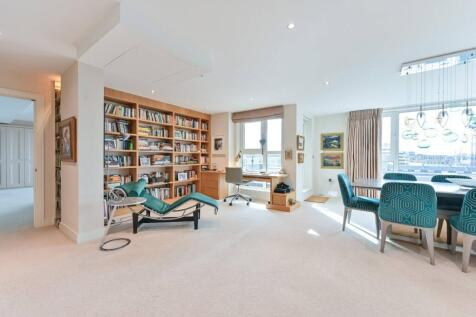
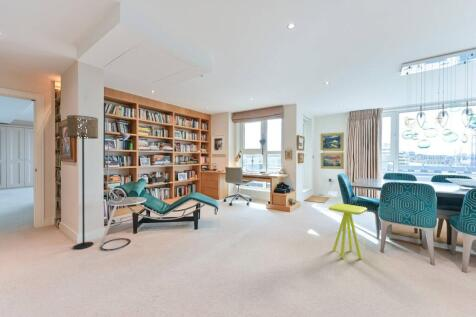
+ floor lamp [66,114,99,250]
+ side table [328,203,368,260]
